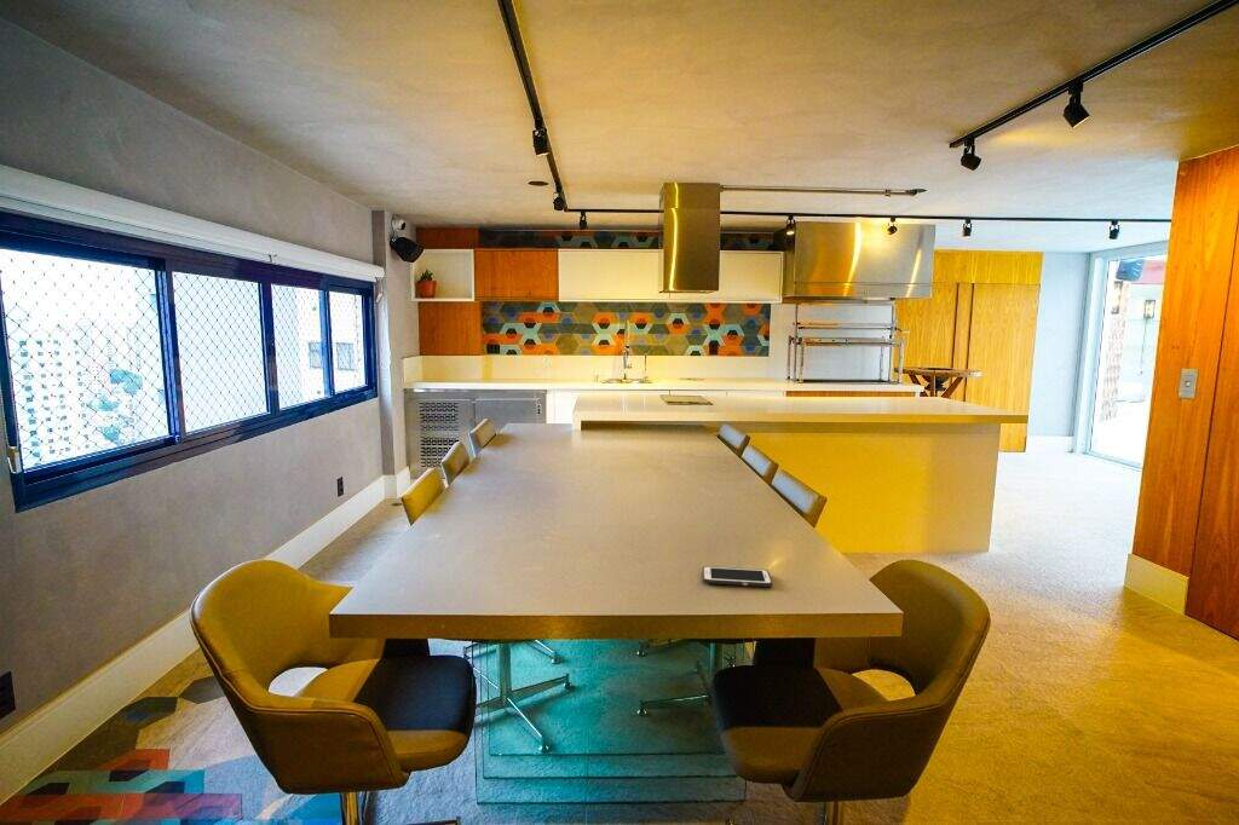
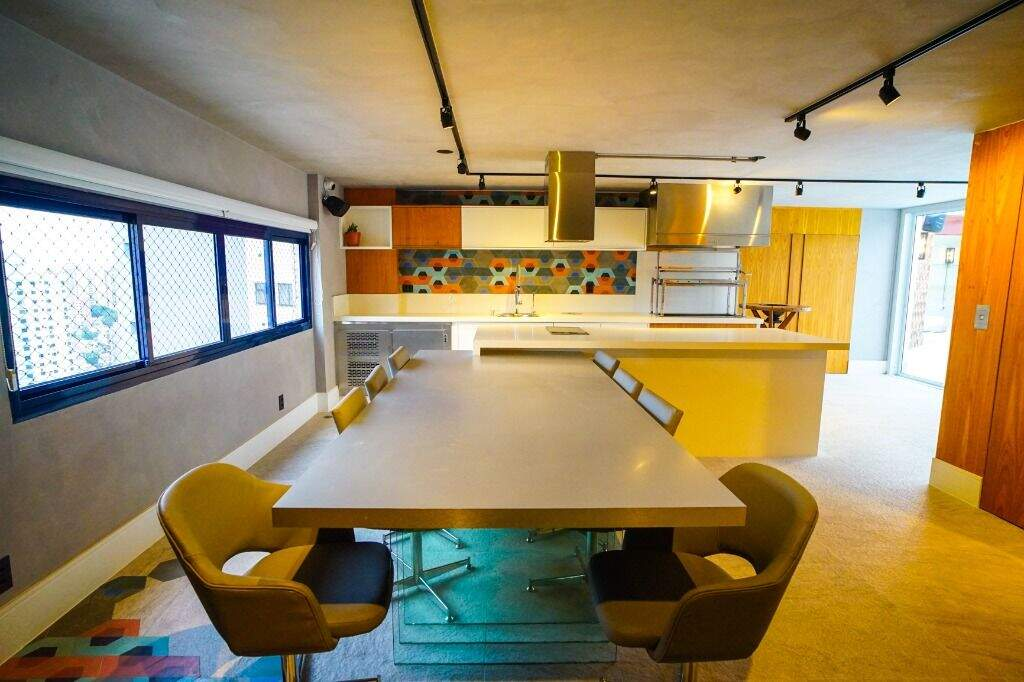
- cell phone [701,565,773,588]
